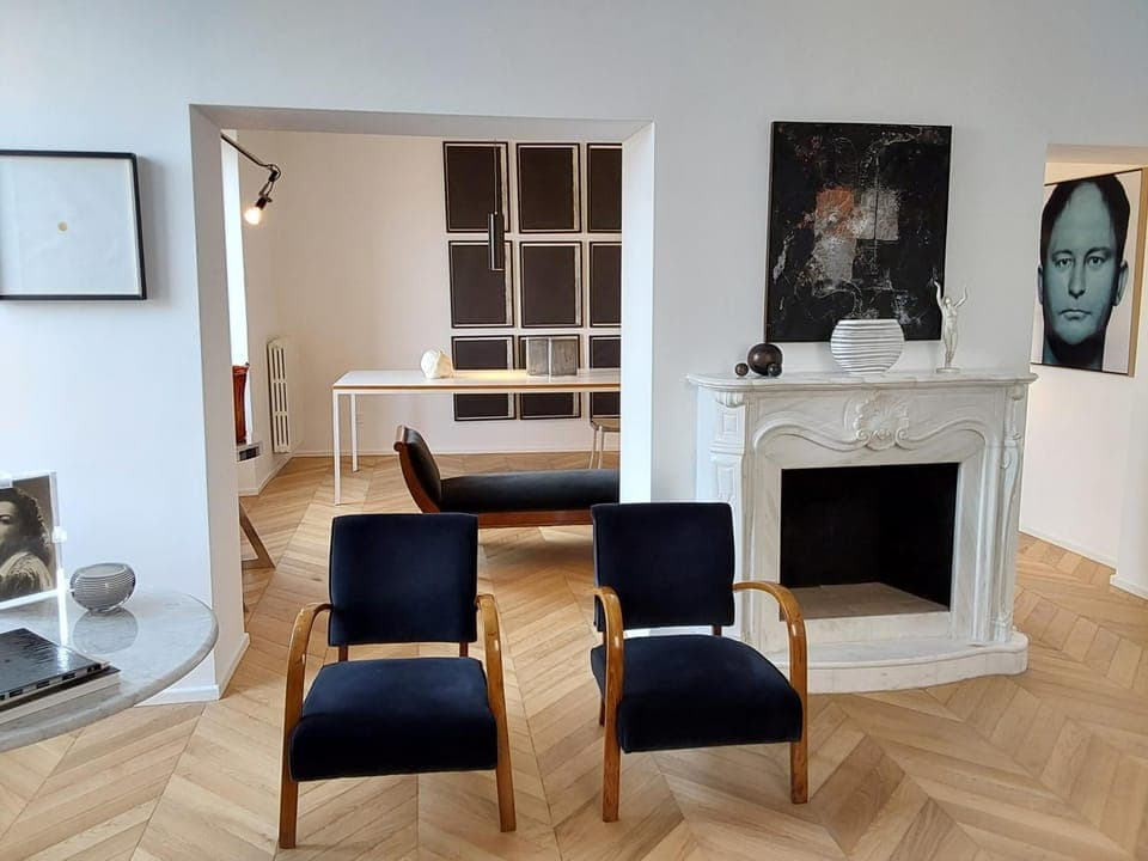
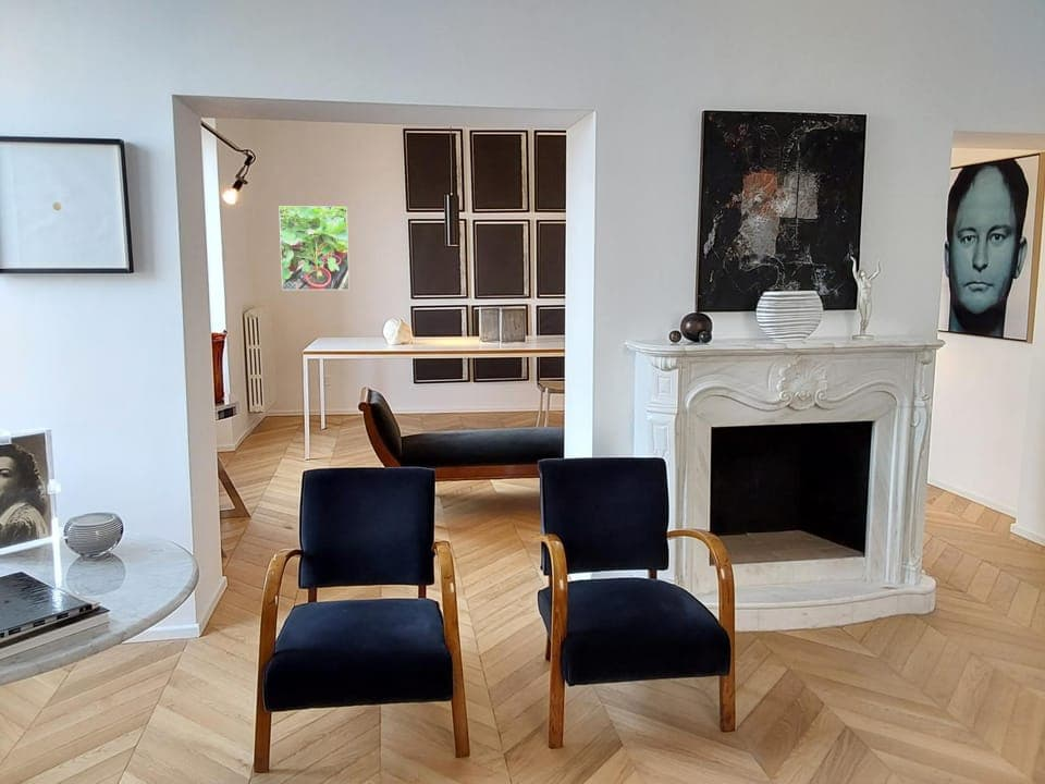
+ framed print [278,205,351,291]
